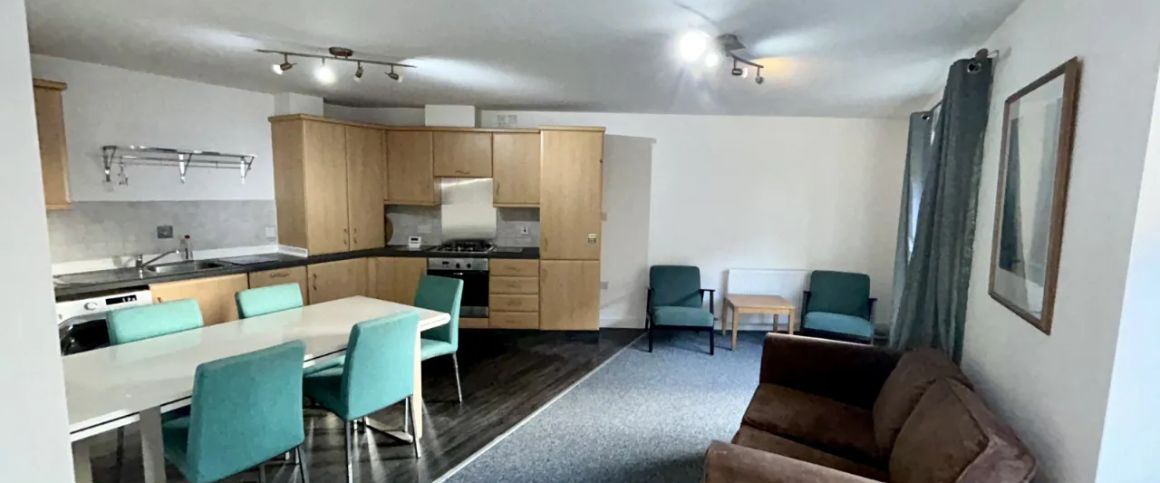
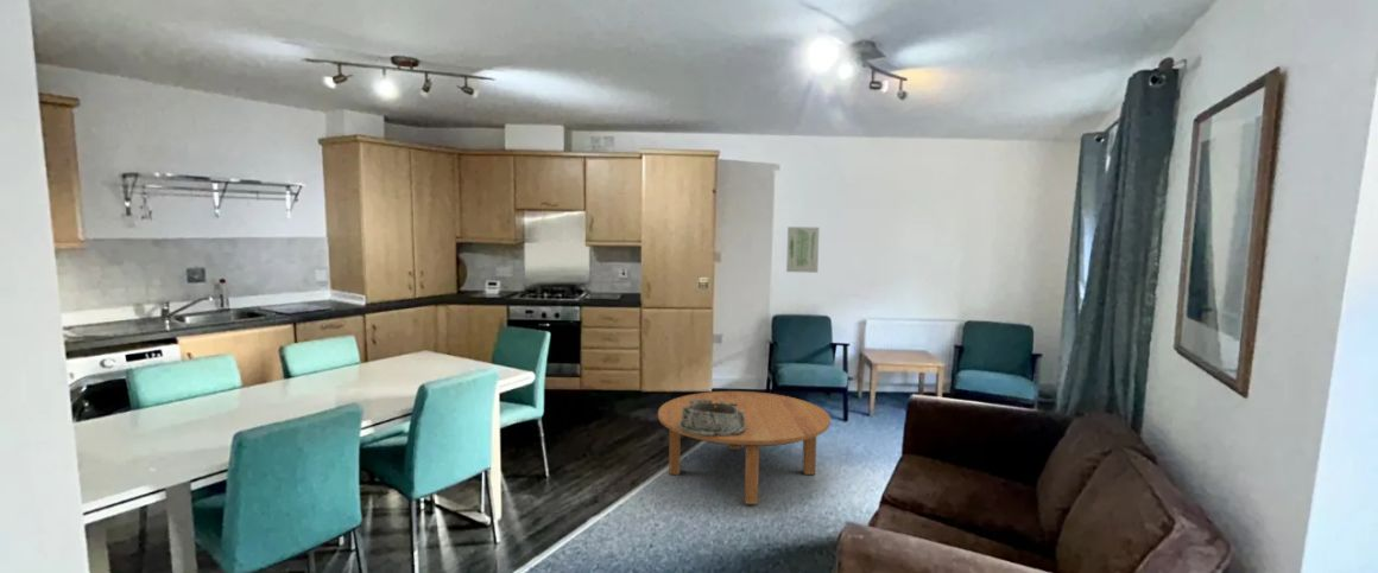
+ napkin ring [678,399,746,437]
+ wall art [785,225,820,274]
+ coffee table [657,390,832,505]
